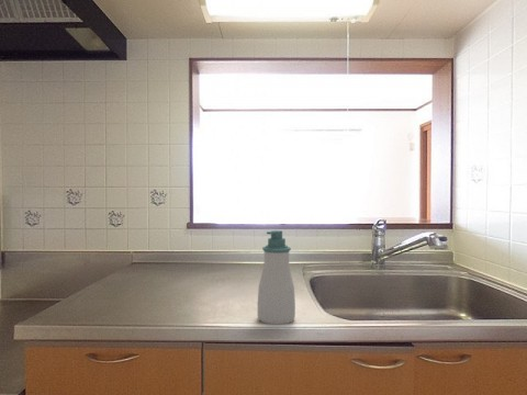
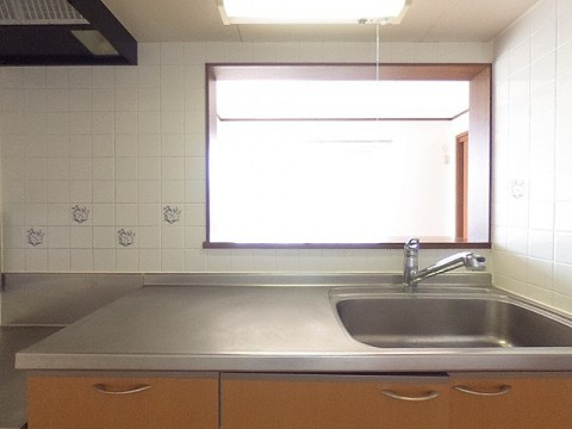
- soap bottle [257,229,296,326]
